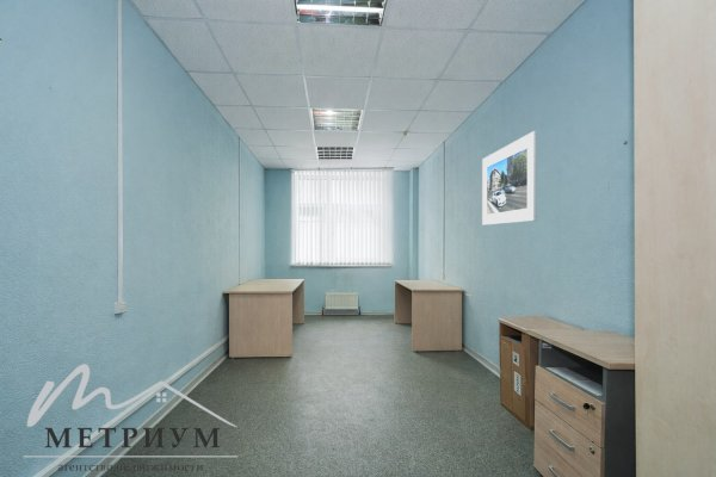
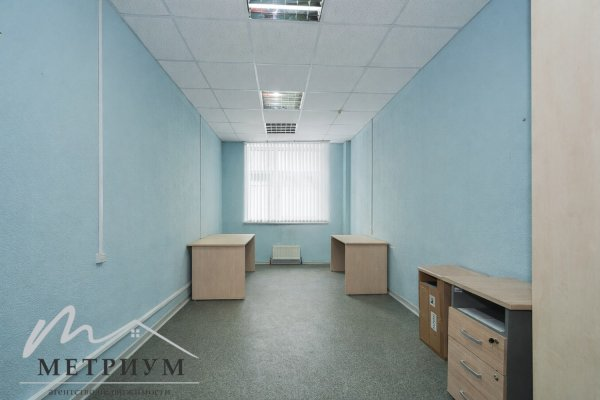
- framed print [481,130,538,227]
